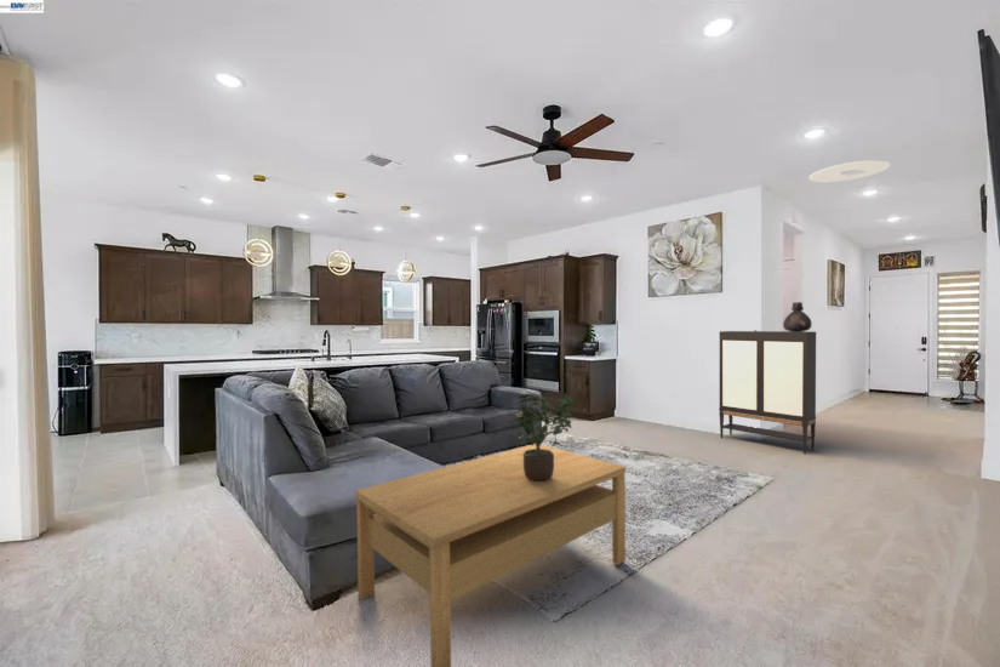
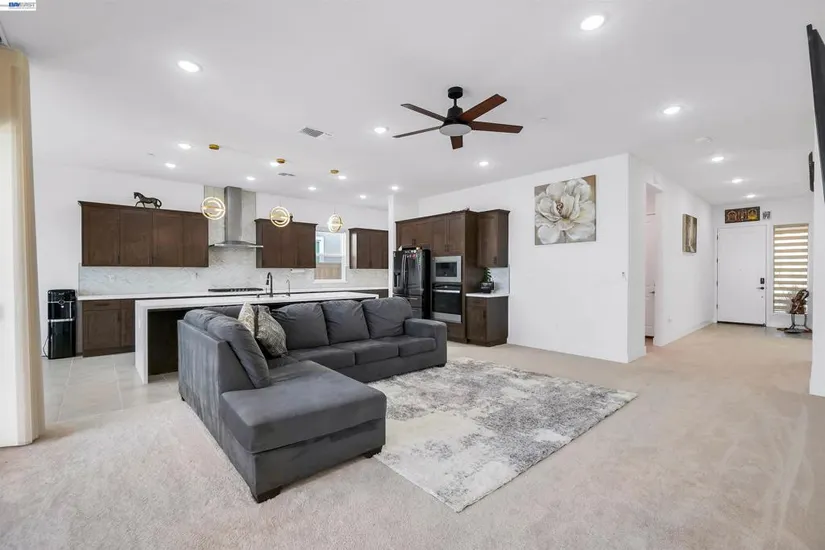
- potted plant [510,388,576,481]
- ceiling light [807,159,891,183]
- storage cabinet [718,330,818,455]
- coffee table [354,443,627,667]
- vessel [782,301,813,332]
